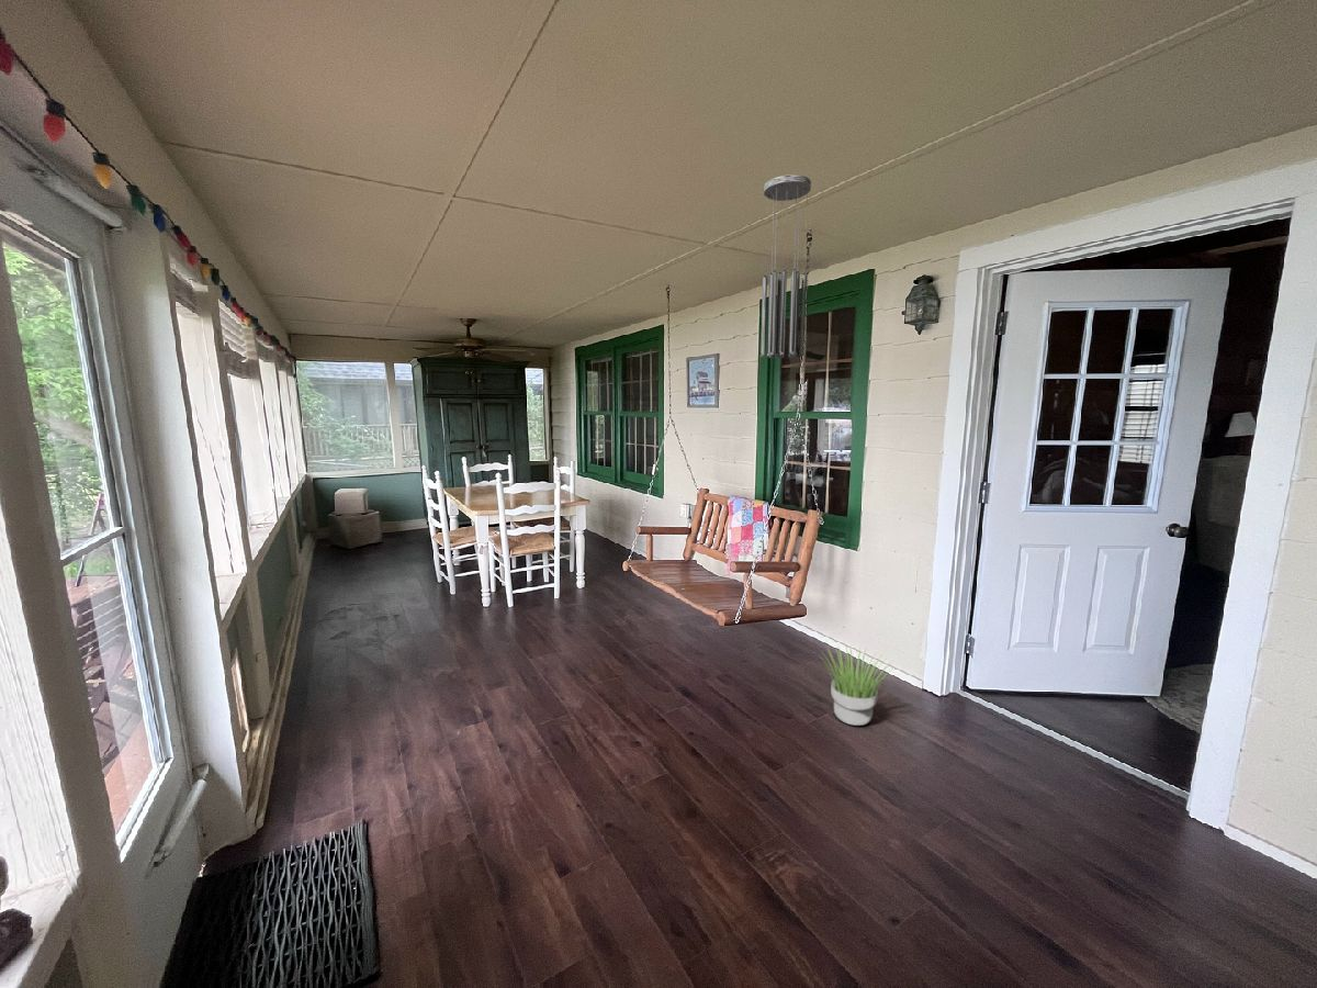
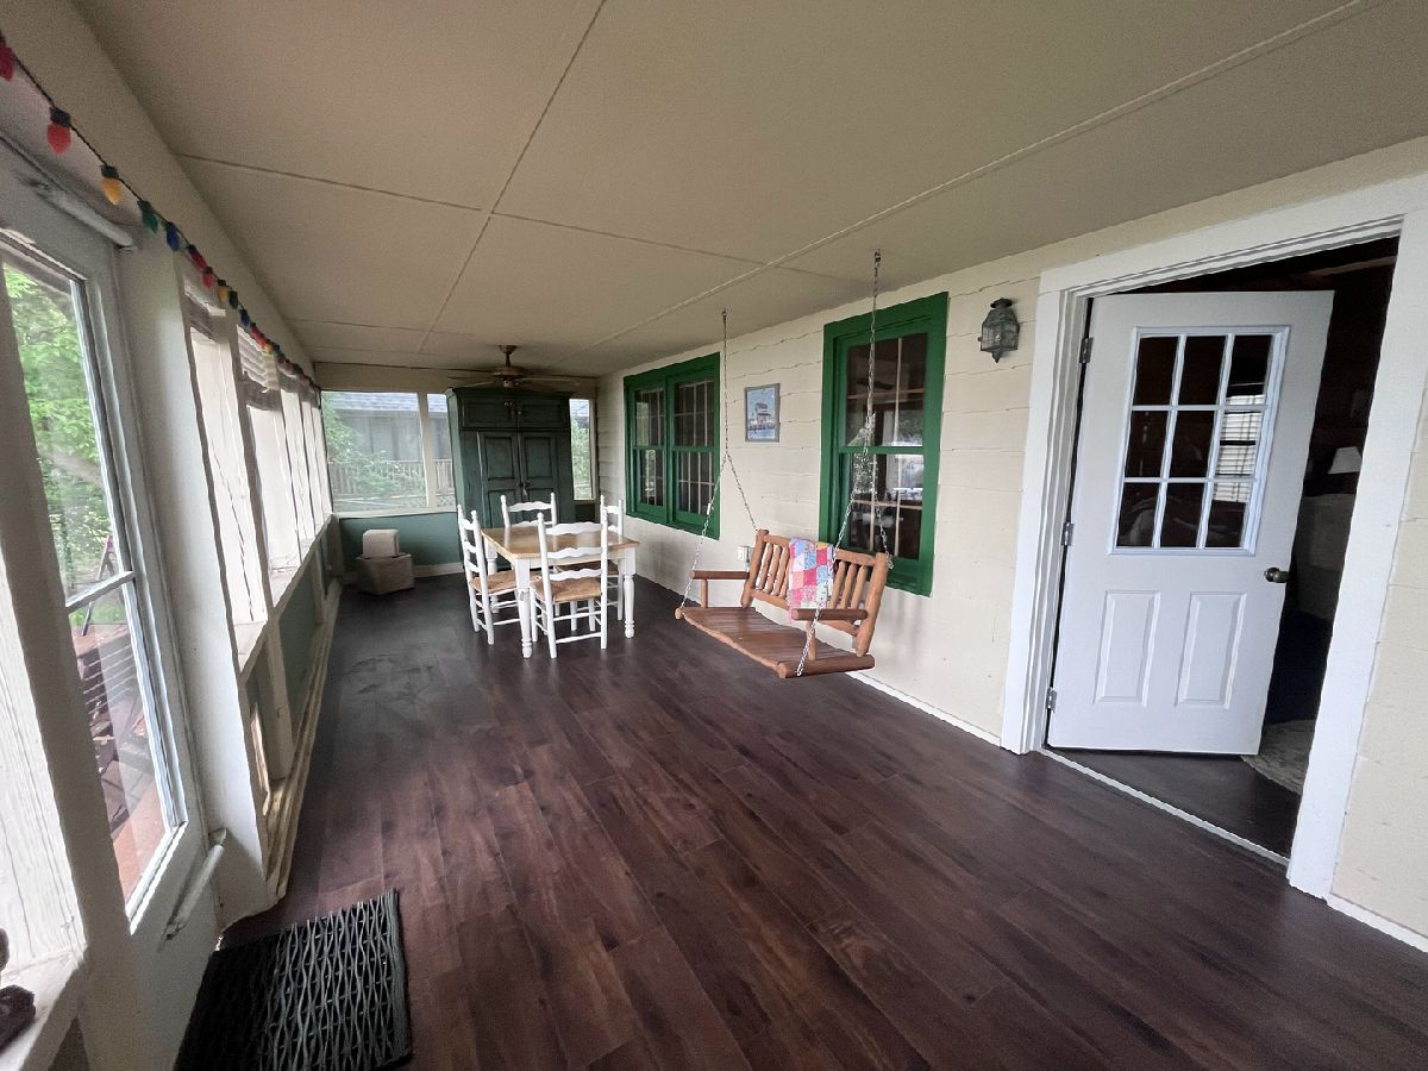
- wind chime [759,173,812,360]
- potted plant [818,645,897,727]
